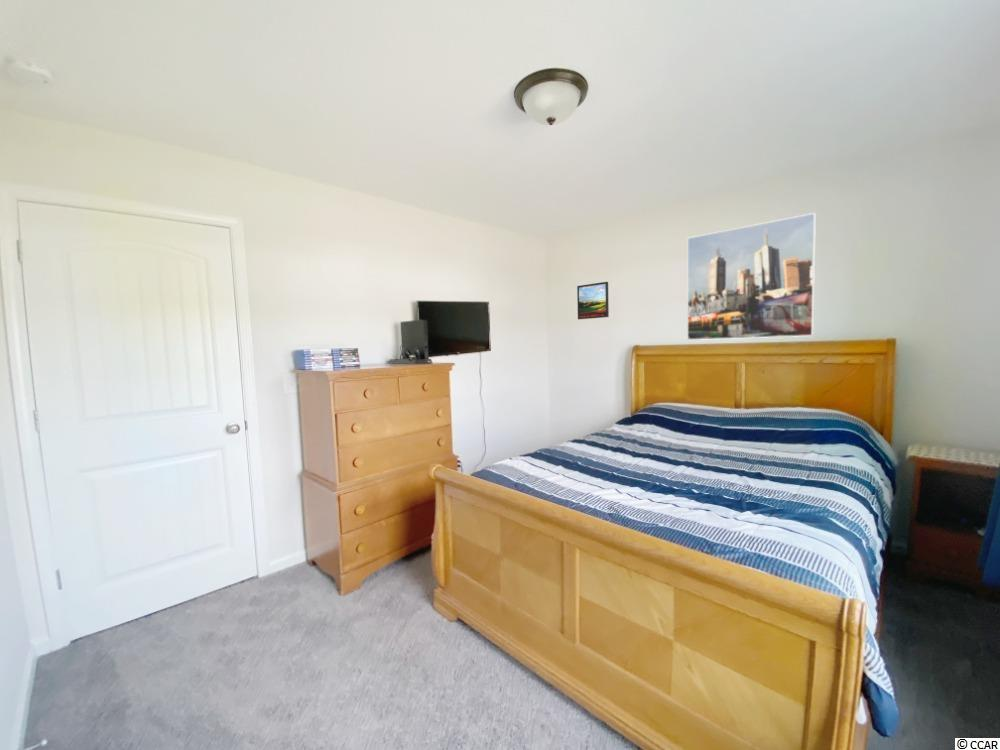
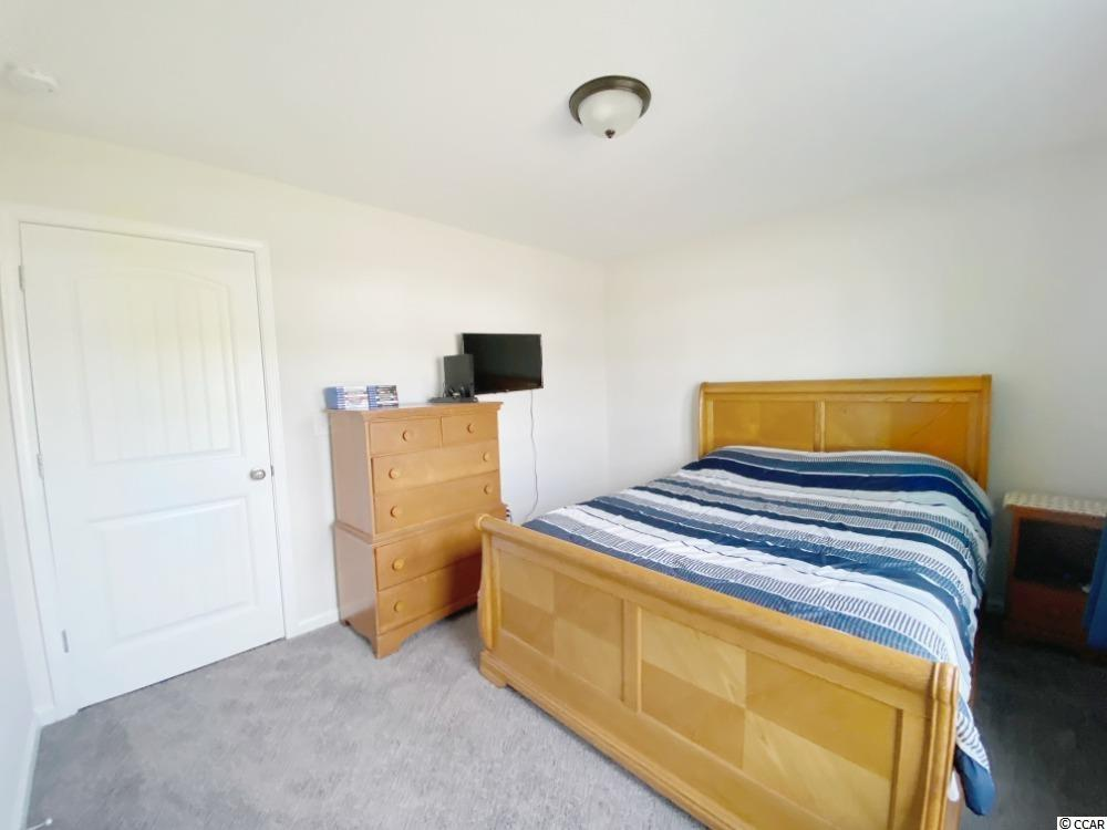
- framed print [686,212,817,341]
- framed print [576,281,610,320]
